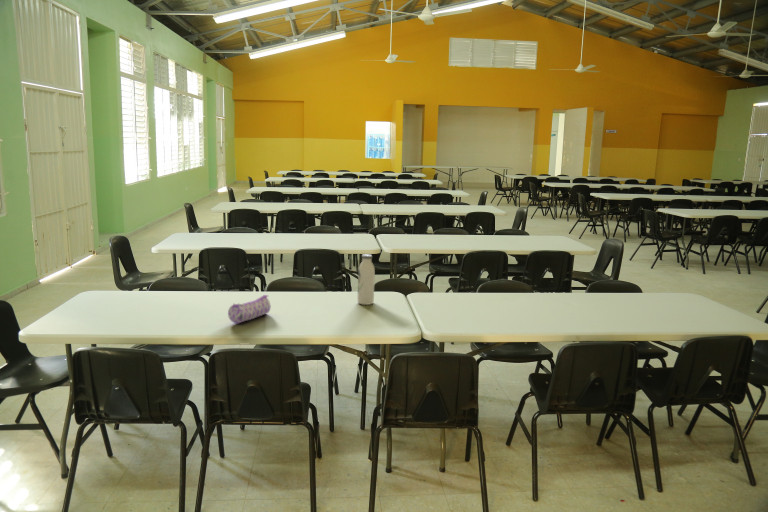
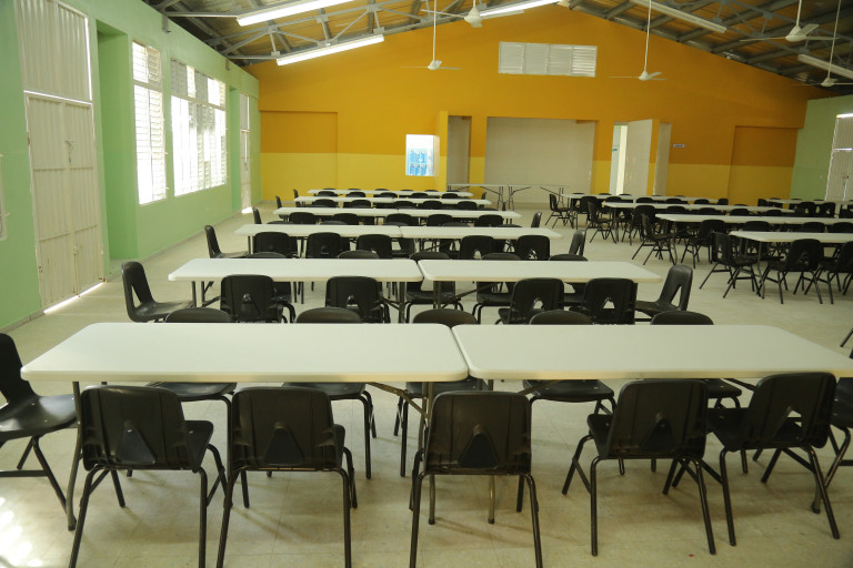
- water bottle [357,253,376,306]
- pencil case [227,294,271,324]
